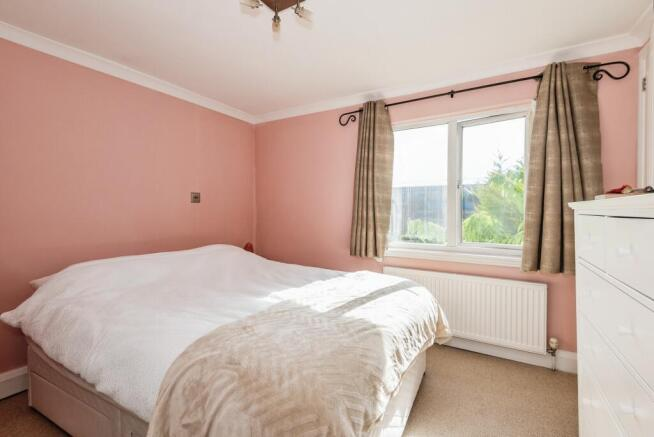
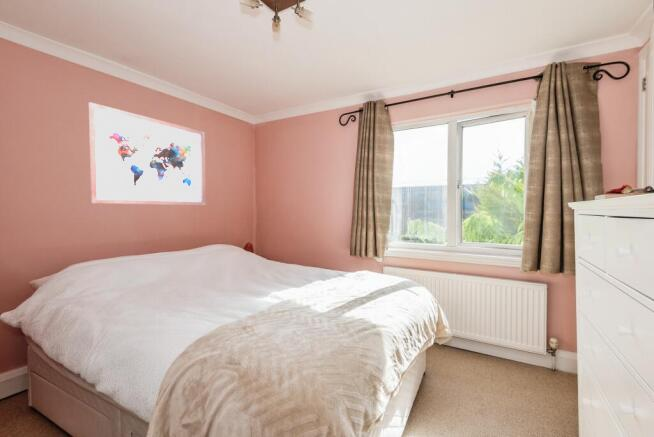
+ wall art [88,102,207,206]
